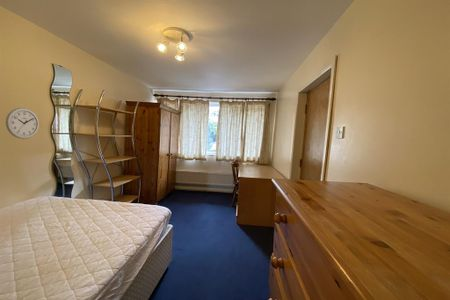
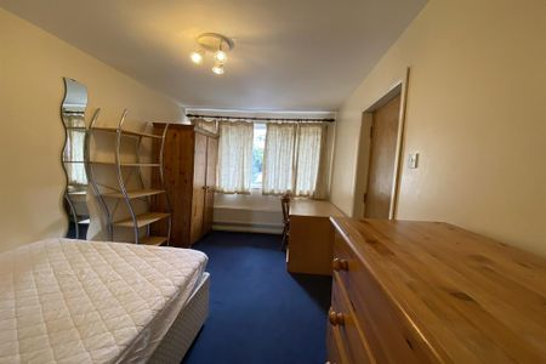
- wall clock [5,107,40,140]
